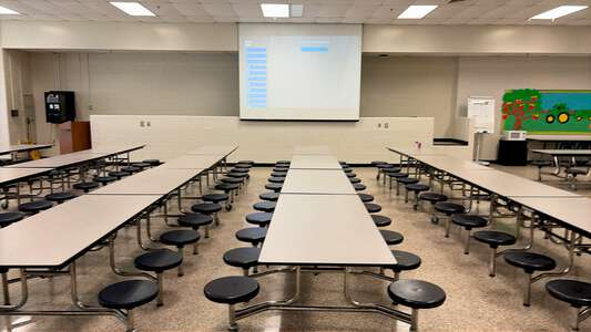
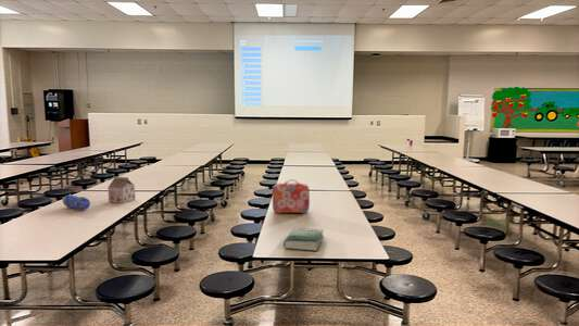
+ lunch box [272,178,311,214]
+ milk [106,175,137,204]
+ pencil case [61,192,91,212]
+ book [282,227,326,252]
